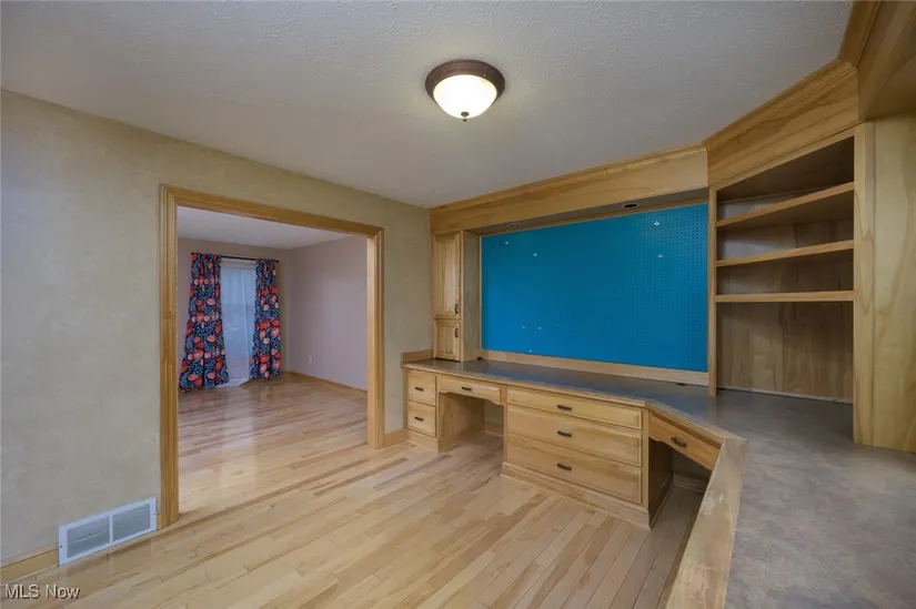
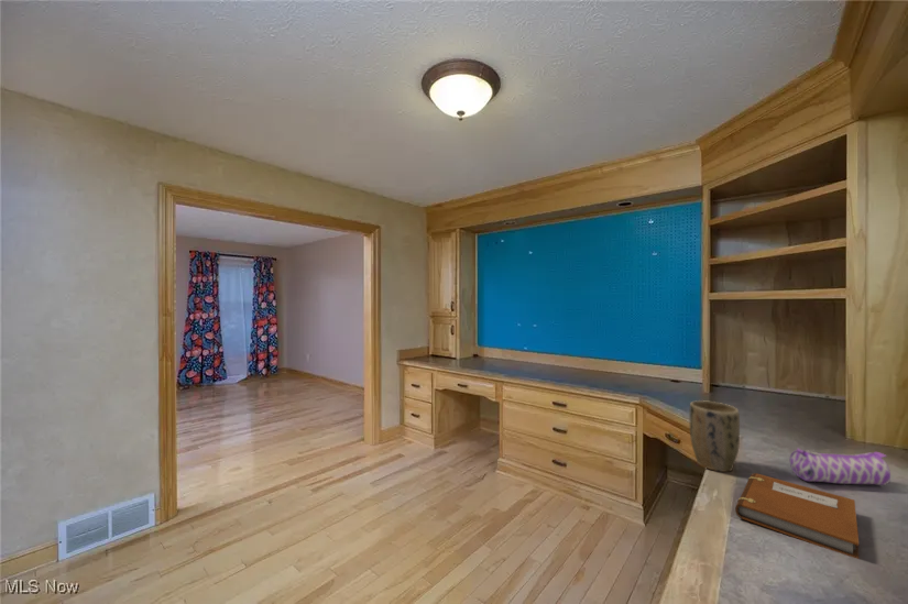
+ pencil case [789,447,891,486]
+ notebook [734,472,860,560]
+ plant pot [689,399,741,473]
